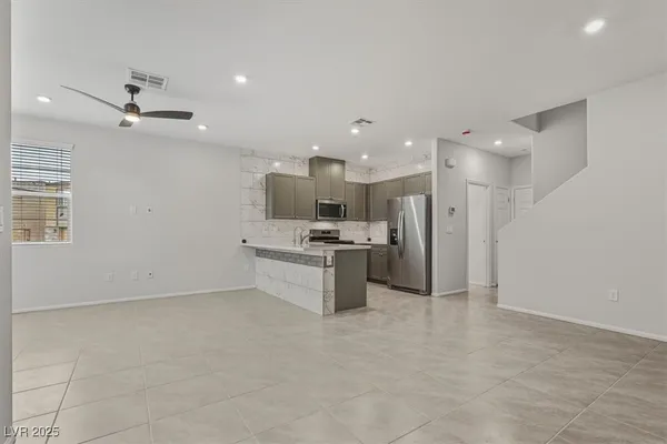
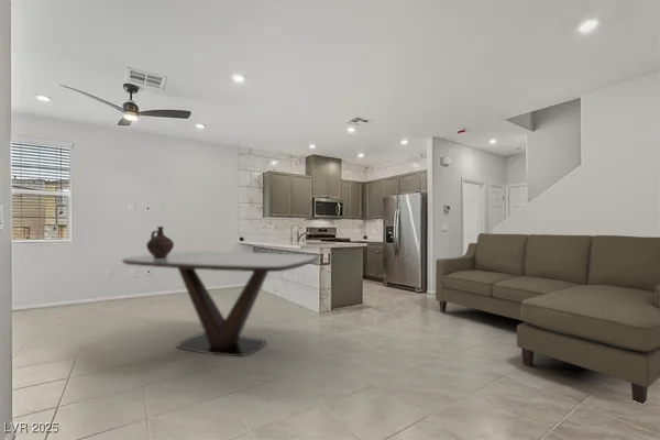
+ ceramic jug [145,226,175,258]
+ sofa [435,232,660,405]
+ dining table [120,250,317,358]
